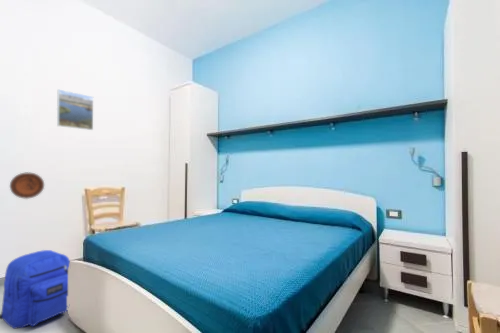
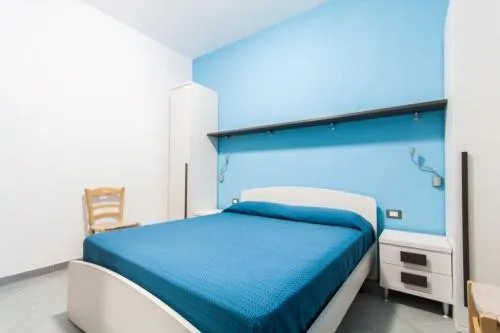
- decorative plate [9,171,45,200]
- backpack [0,249,71,330]
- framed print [56,88,94,131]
